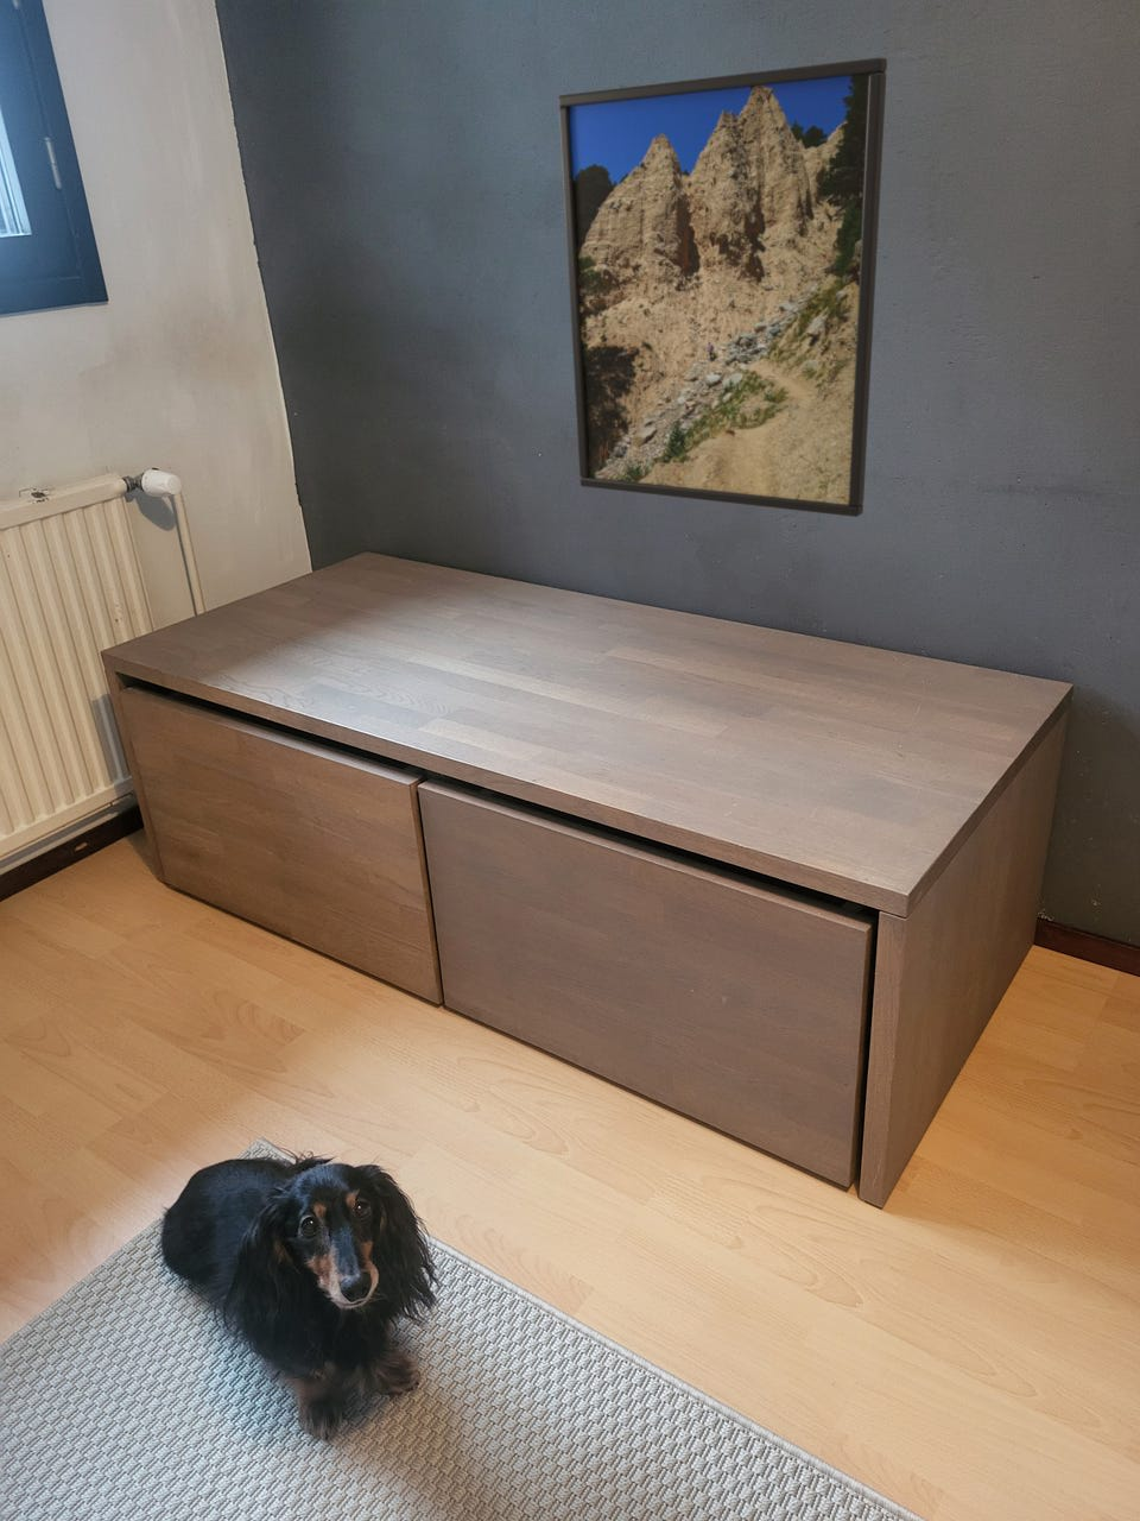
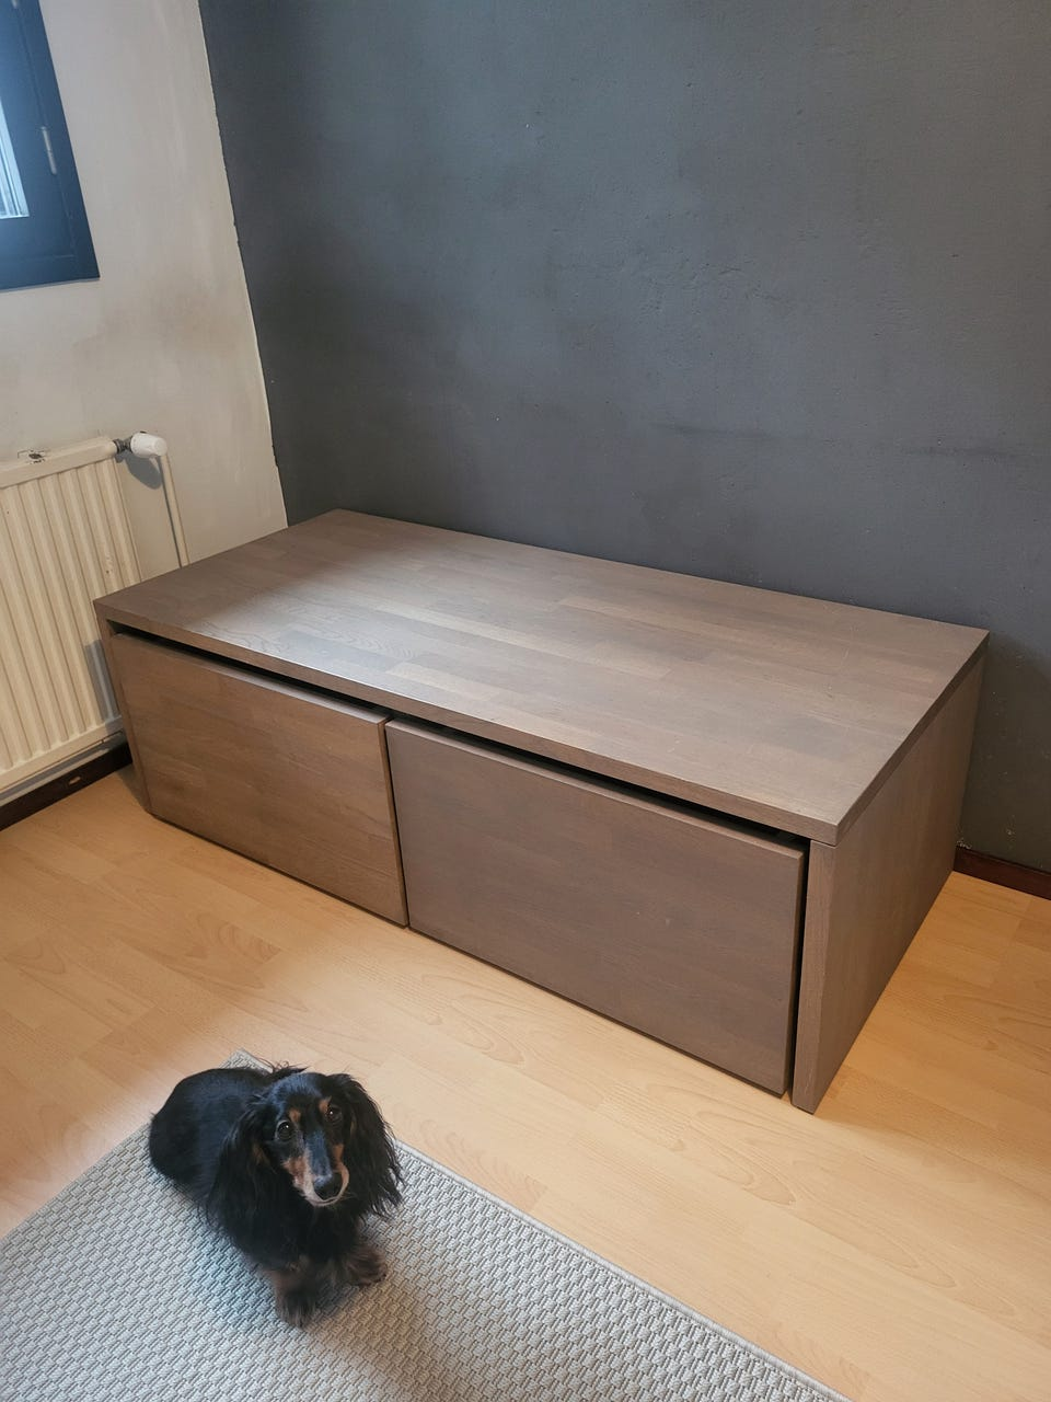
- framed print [557,56,889,519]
